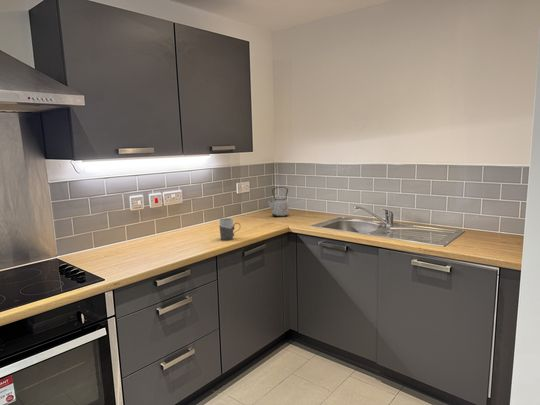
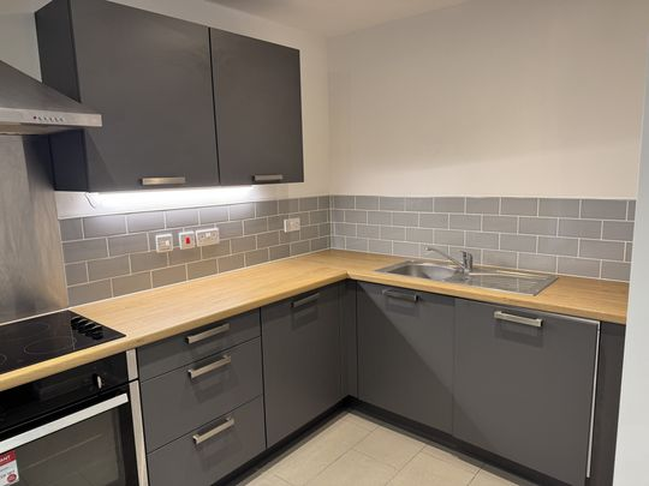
- kettle [265,186,290,218]
- mug [218,217,241,242]
